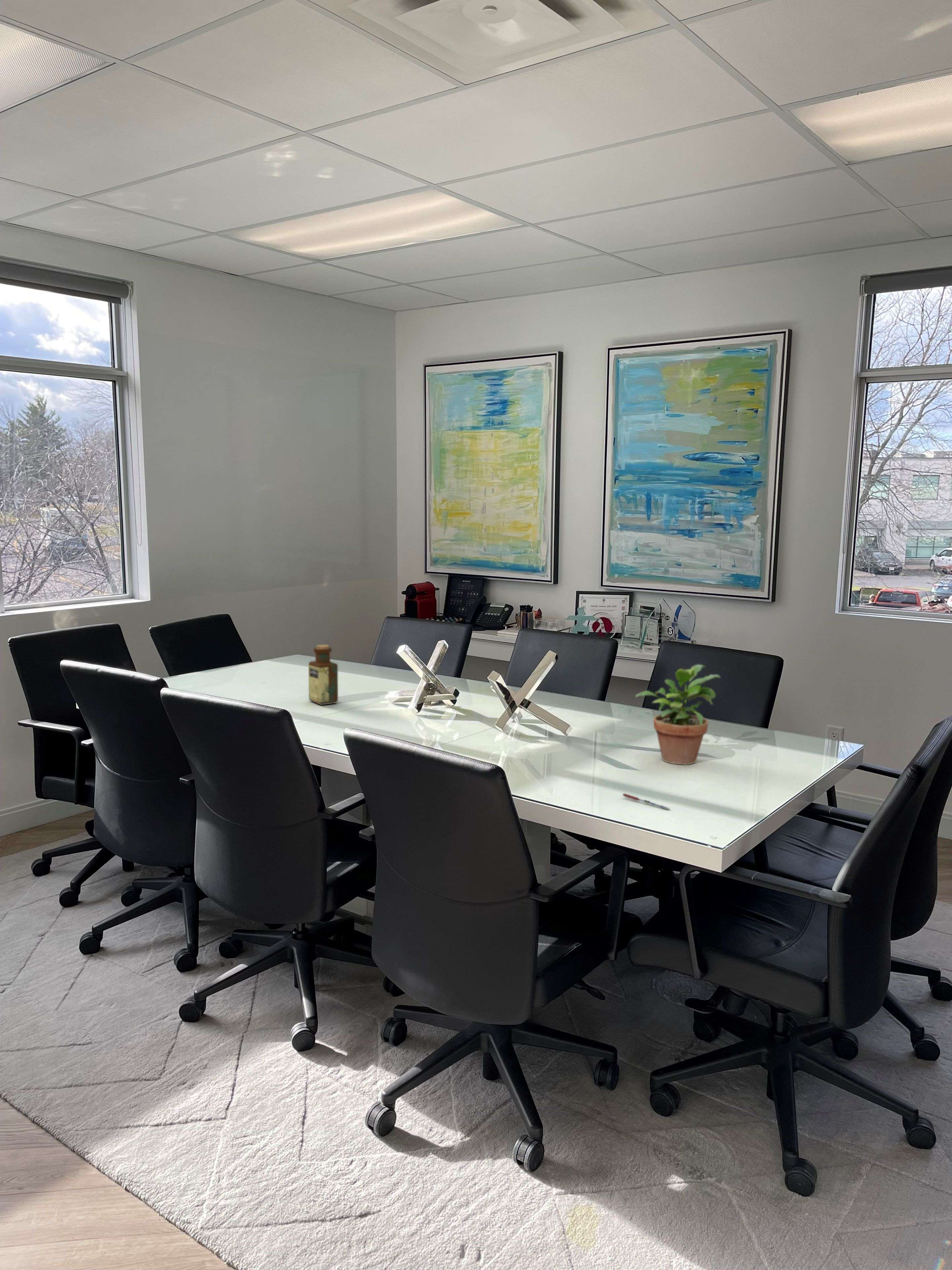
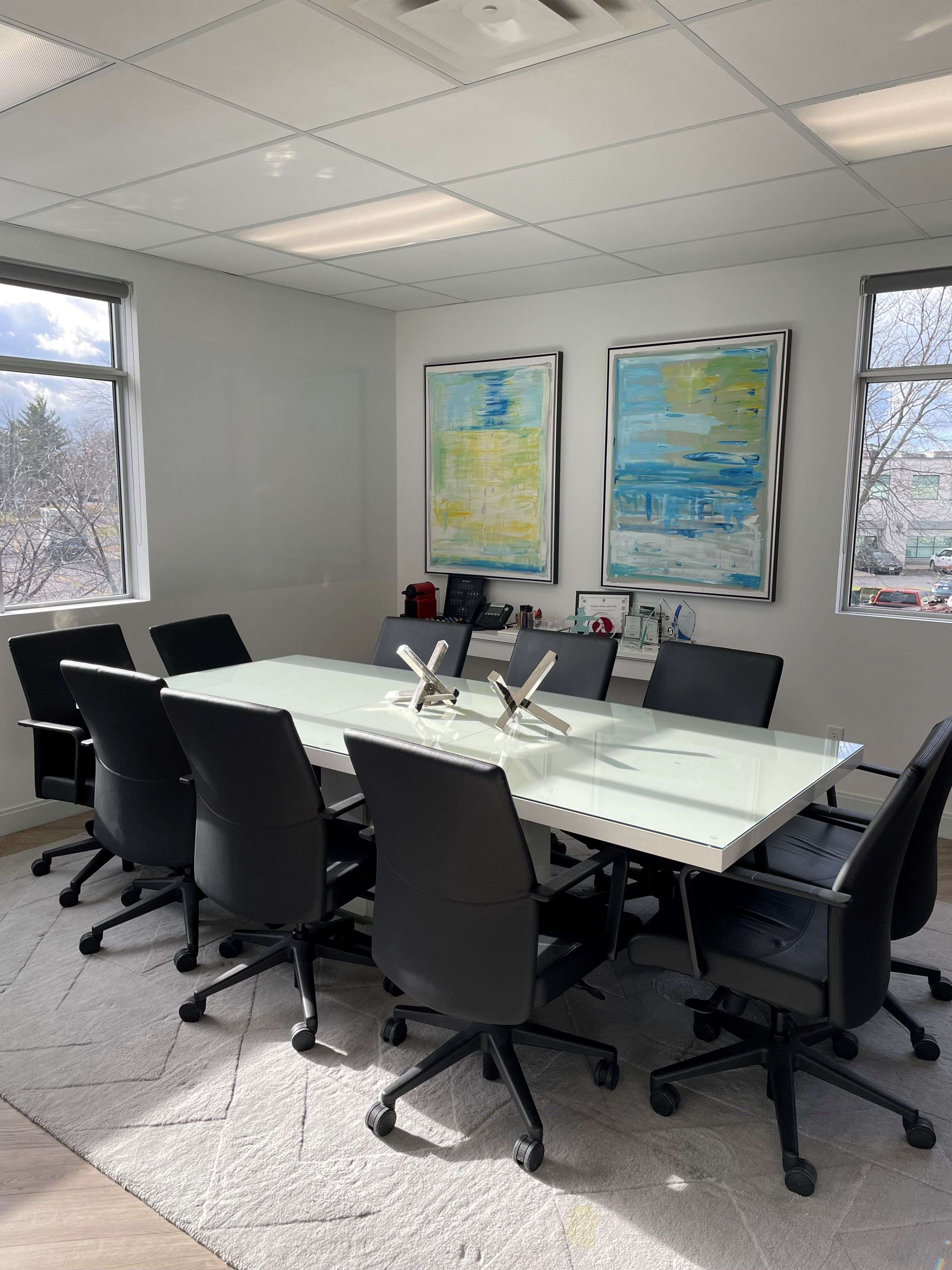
- pen [622,793,671,810]
- bottle [308,645,338,705]
- potted plant [635,664,721,765]
